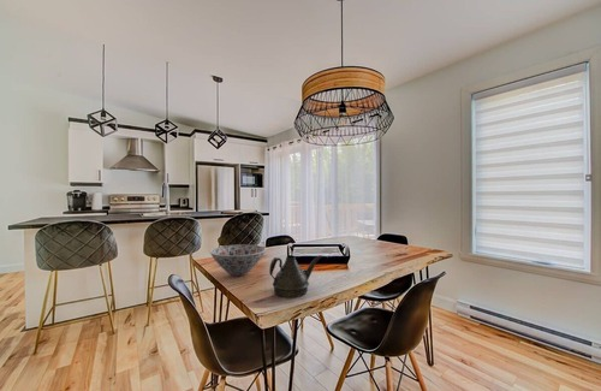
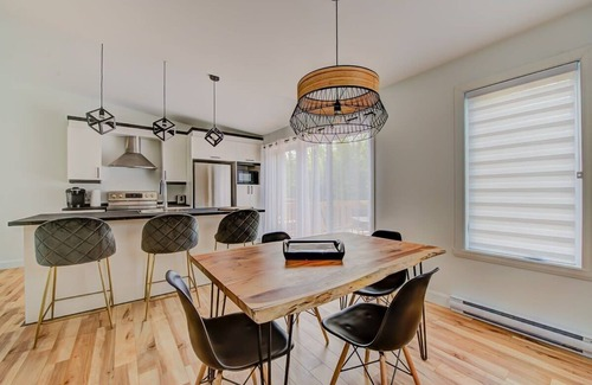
- teapot [268,254,323,298]
- bowl [209,243,267,277]
